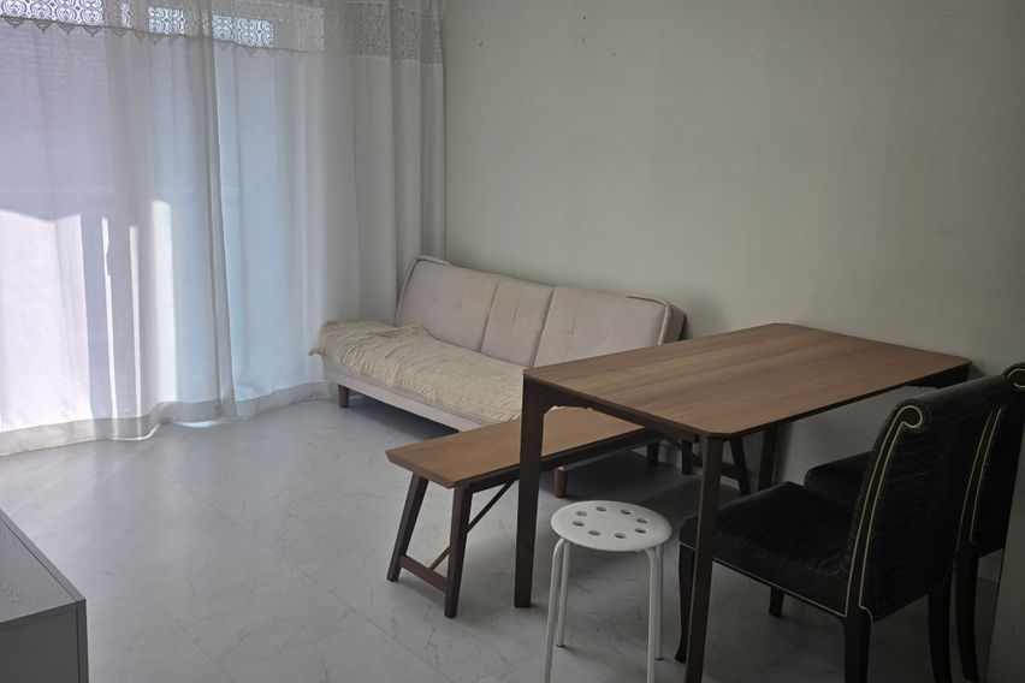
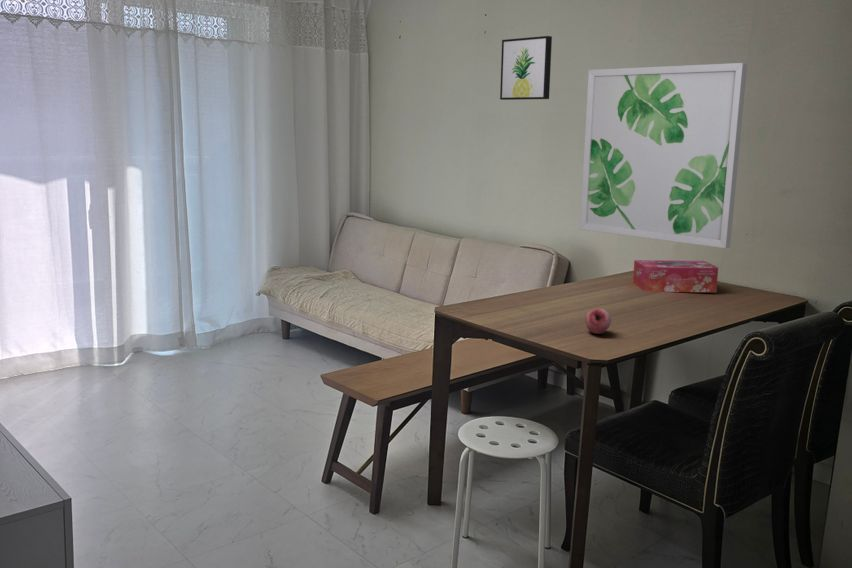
+ wall art [499,35,553,101]
+ fruit [584,307,612,335]
+ wall art [579,62,748,249]
+ tissue box [632,259,719,293]
